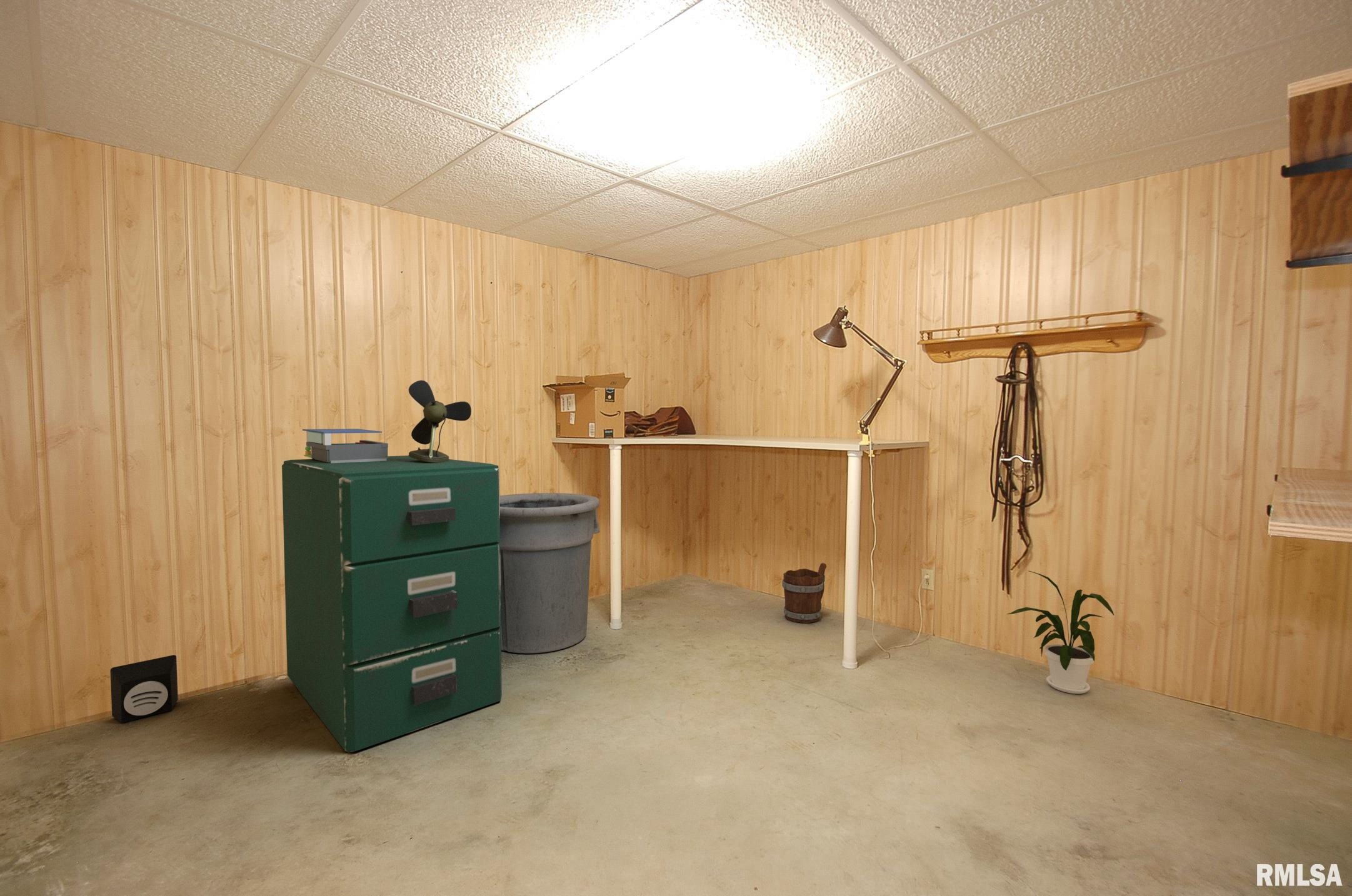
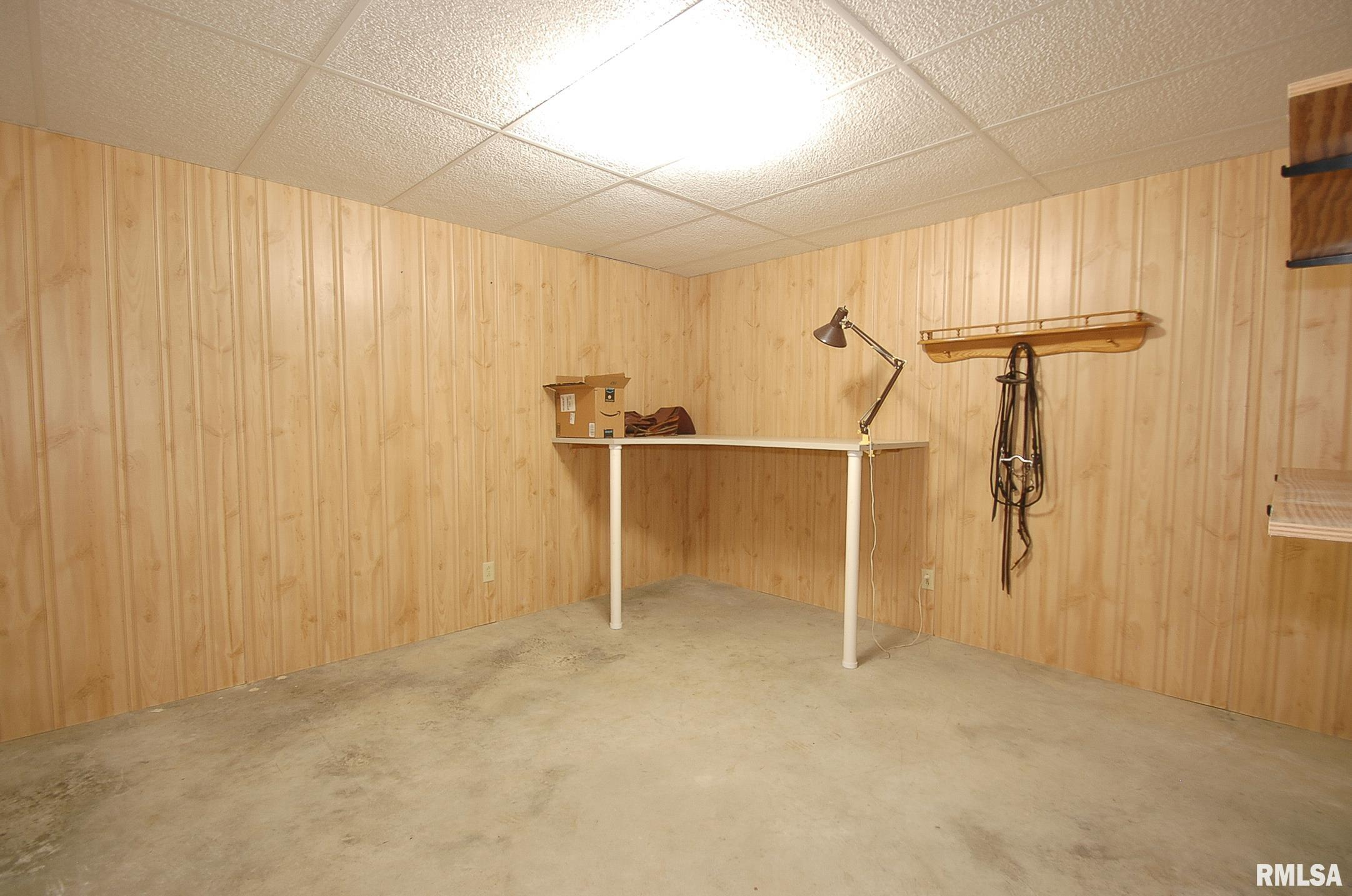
- bucket [781,562,827,624]
- trash can [499,492,600,654]
- filing cabinet [281,455,503,753]
- speaker [109,654,179,724]
- binder [302,428,389,463]
- house plant [1006,570,1114,695]
- desk fan [408,380,472,462]
